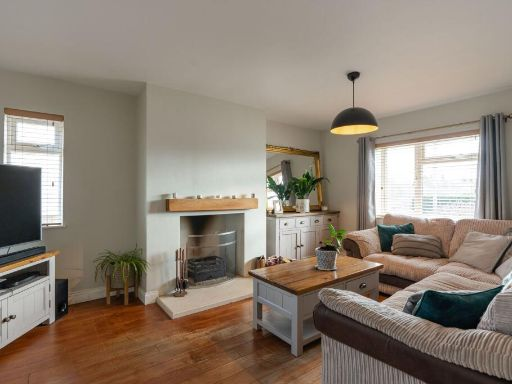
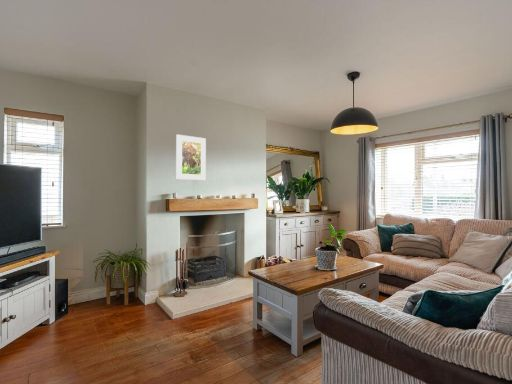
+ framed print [175,134,207,181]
